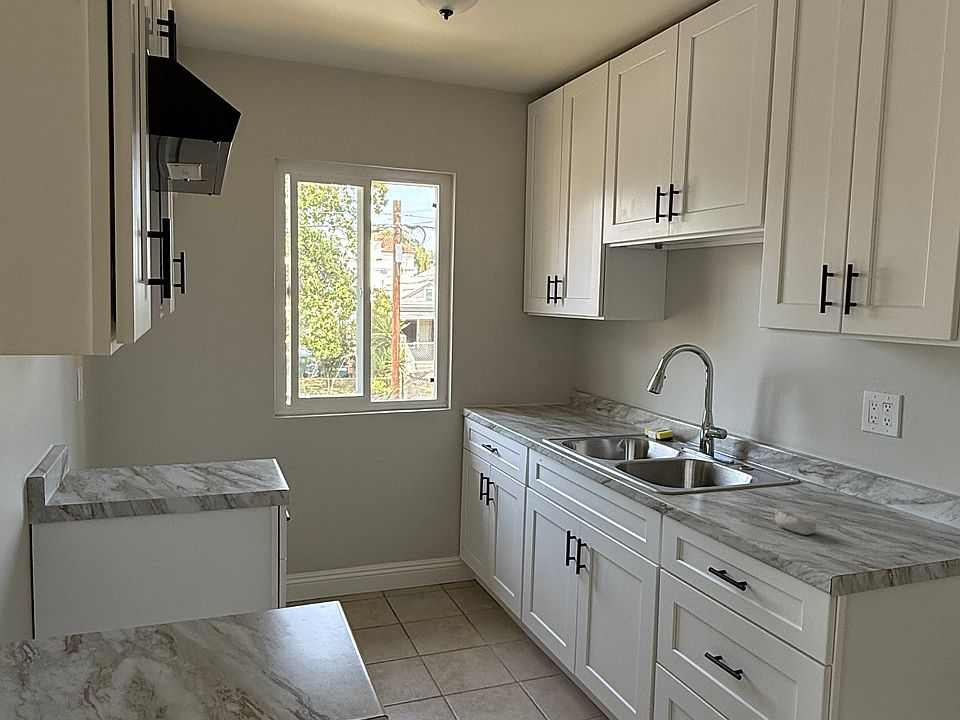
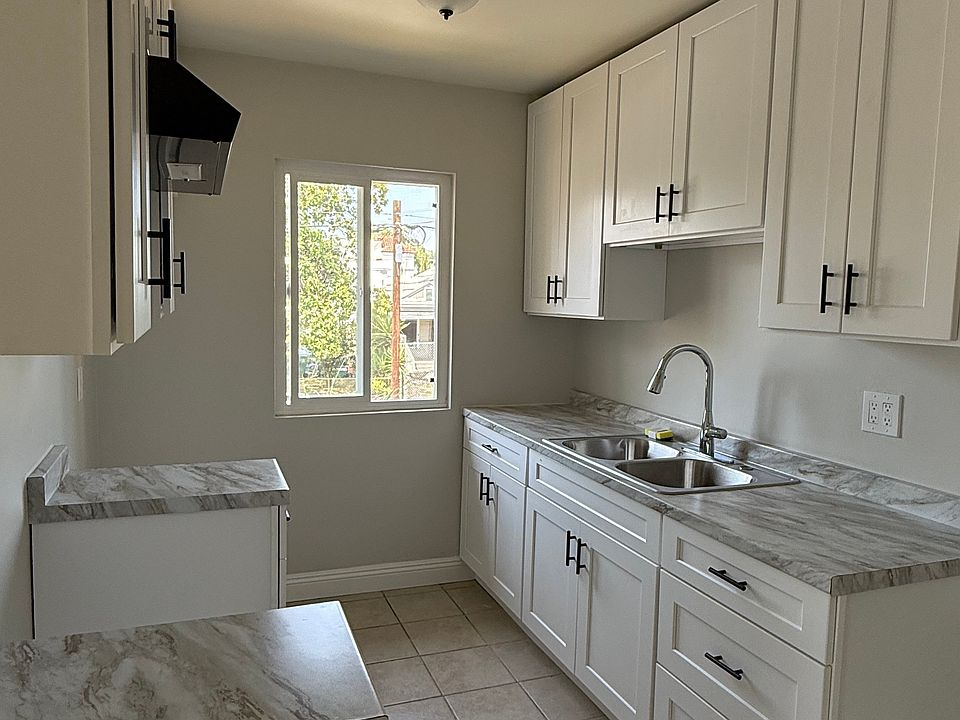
- soap bar [774,508,817,536]
